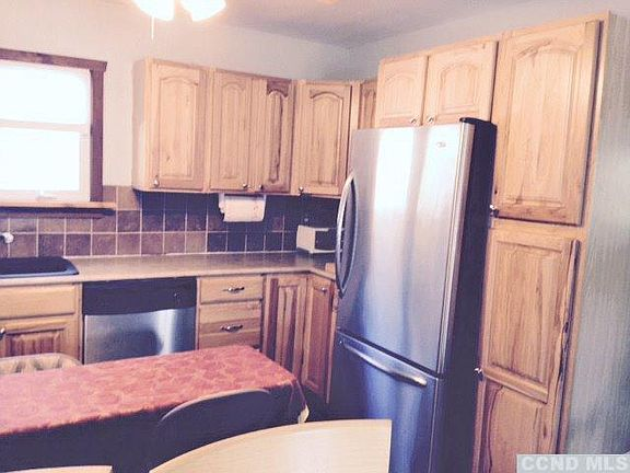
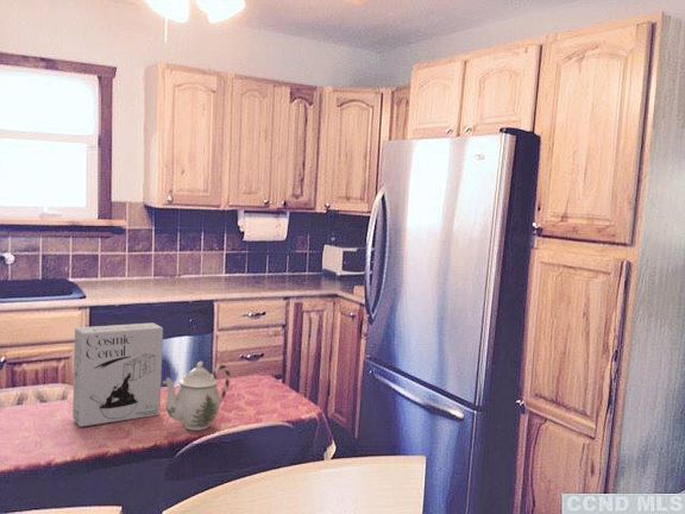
+ cereal box [71,321,164,428]
+ teapot [162,361,231,432]
